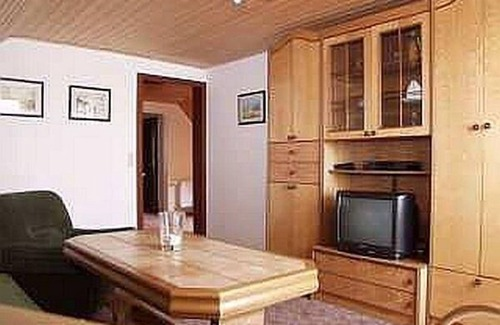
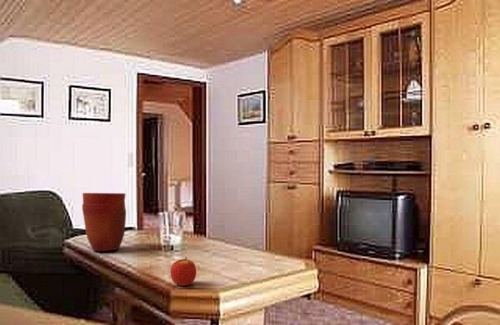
+ apple [170,257,197,287]
+ vase [81,192,127,252]
